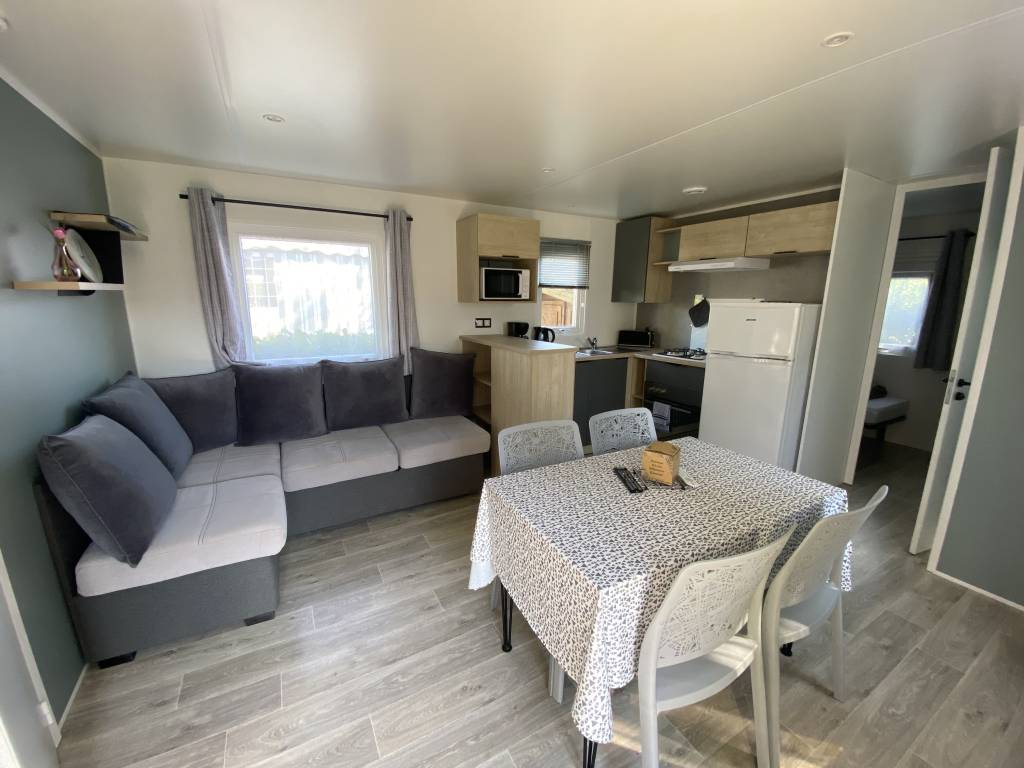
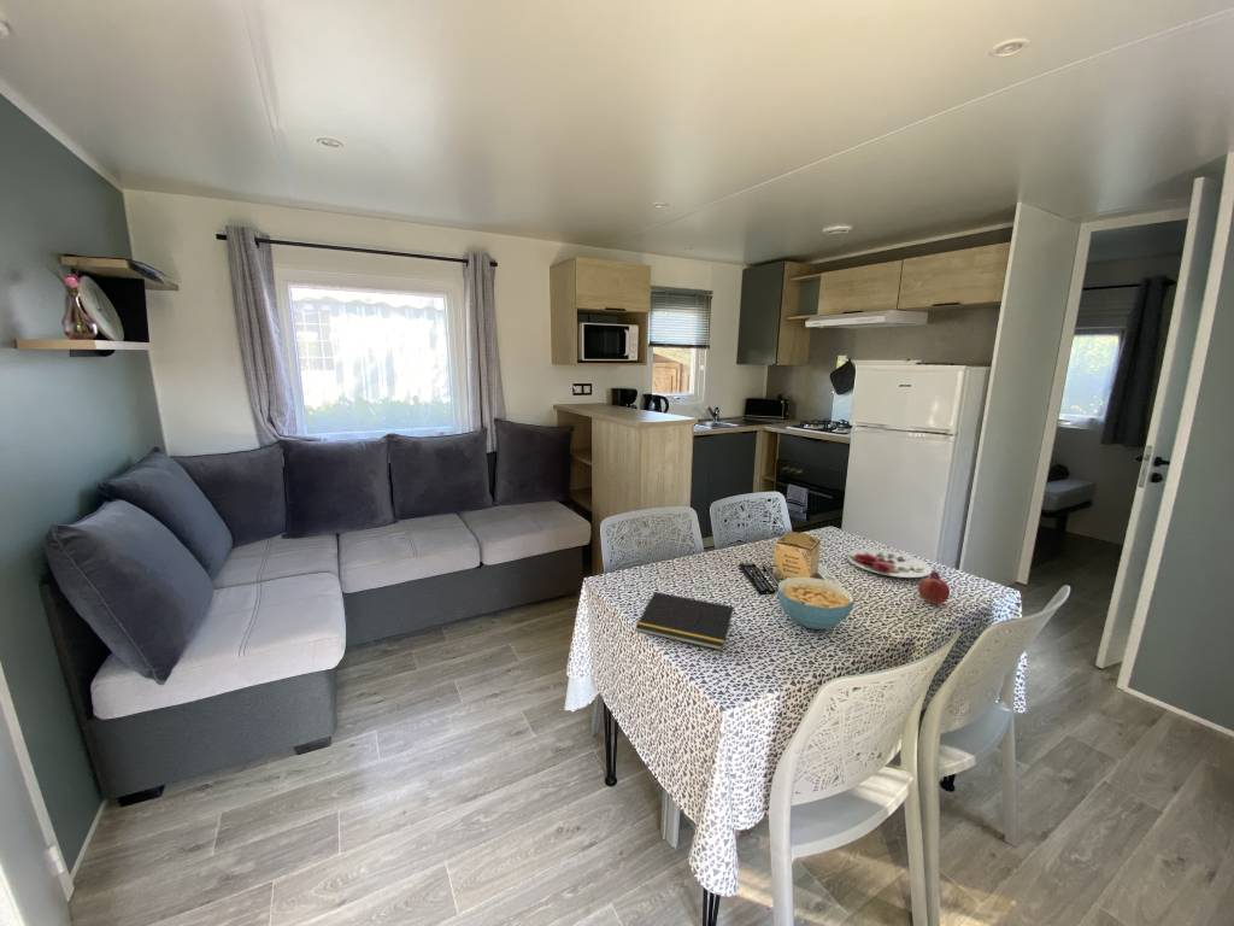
+ plate [846,547,933,579]
+ fruit [917,570,951,606]
+ cereal bowl [777,575,856,631]
+ notepad [634,591,735,652]
